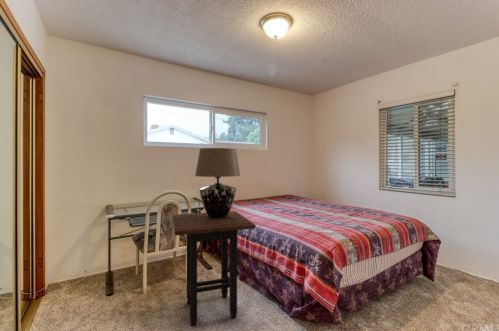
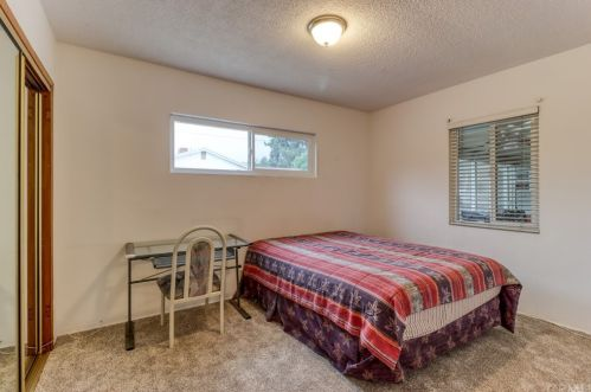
- table lamp [194,147,241,219]
- side table [172,210,257,327]
